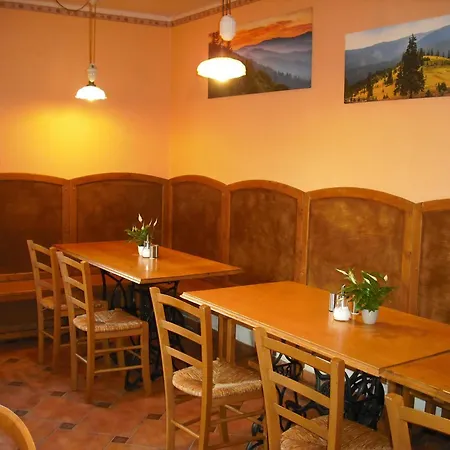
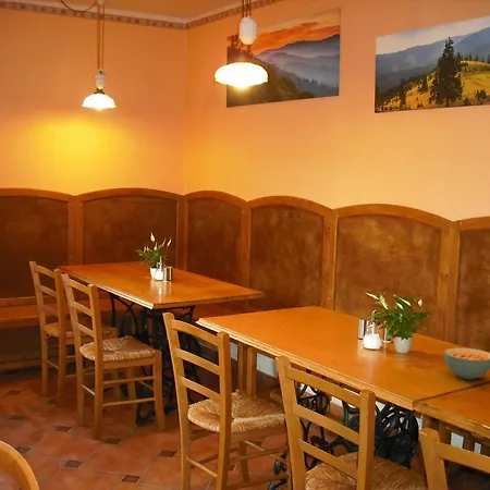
+ cereal bowl [443,347,490,380]
